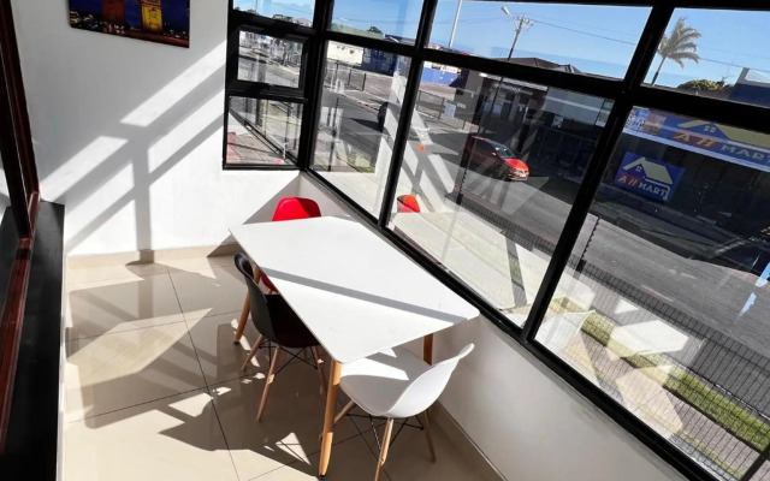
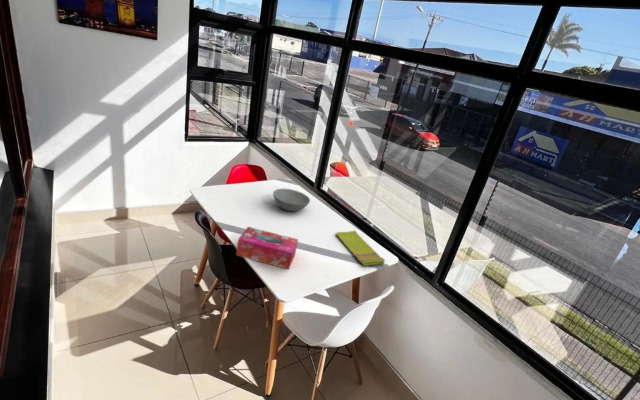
+ dish towel [335,229,386,267]
+ bowl [272,188,311,212]
+ tissue box [235,226,299,270]
